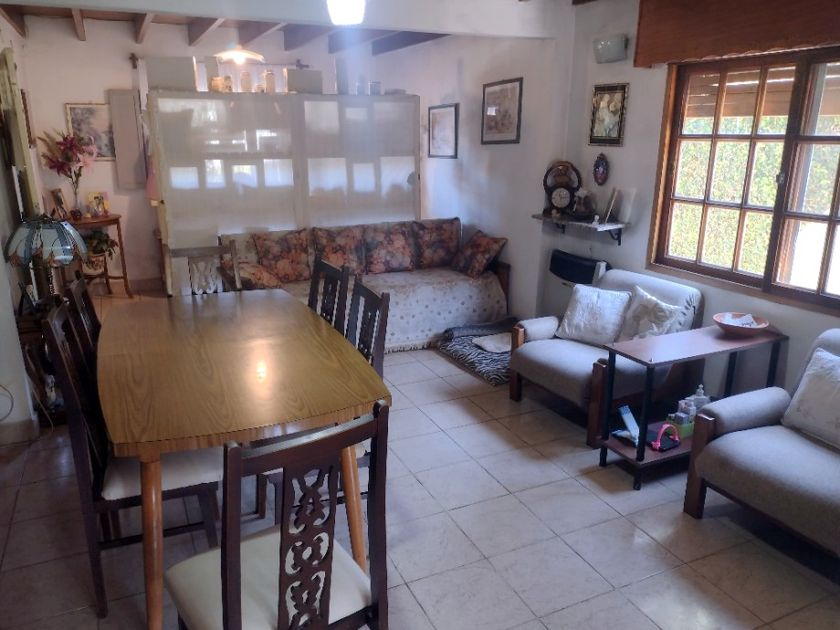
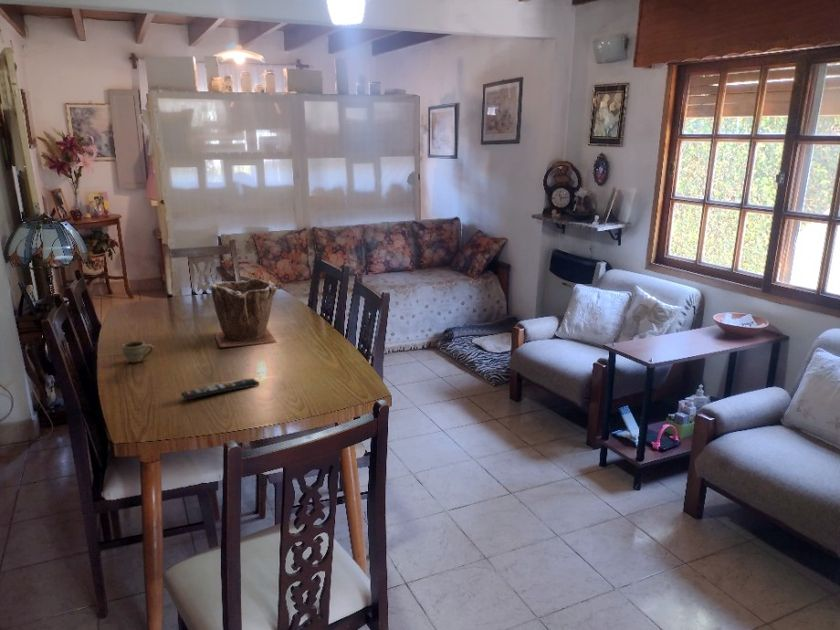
+ remote control [180,377,260,401]
+ plant pot [209,277,278,348]
+ cup [121,340,155,364]
